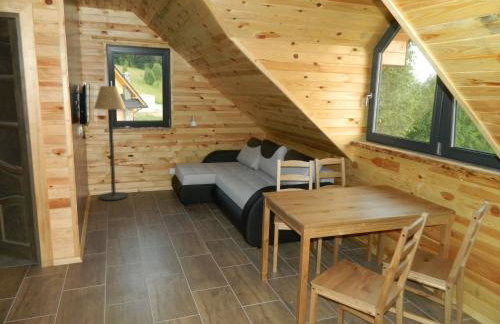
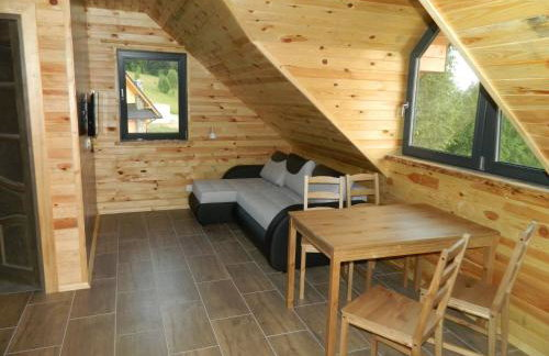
- floor lamp [93,85,129,201]
